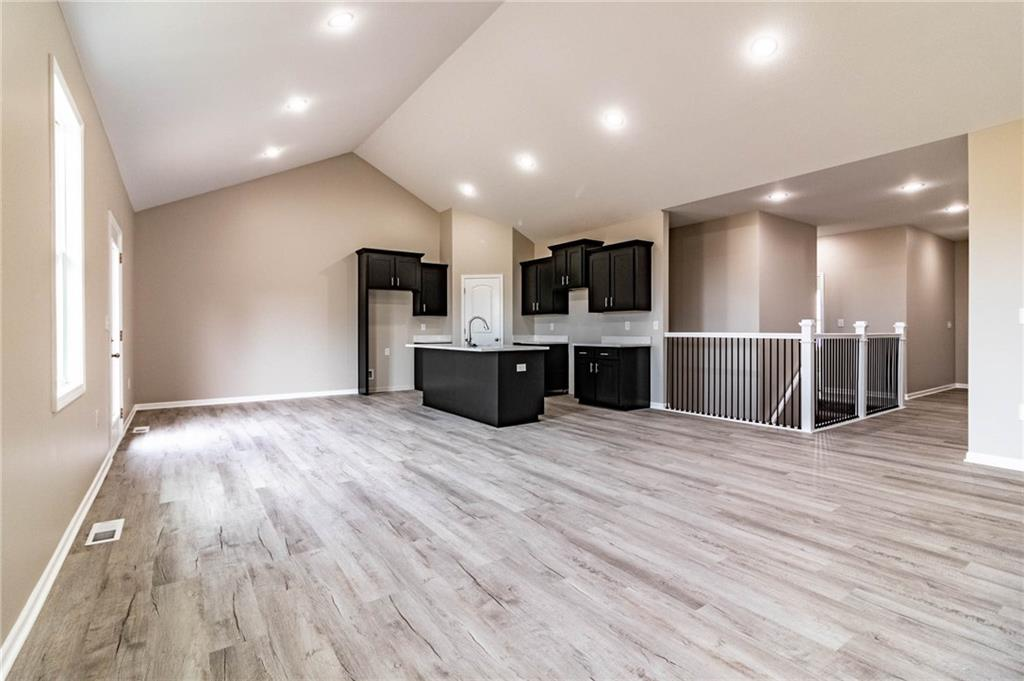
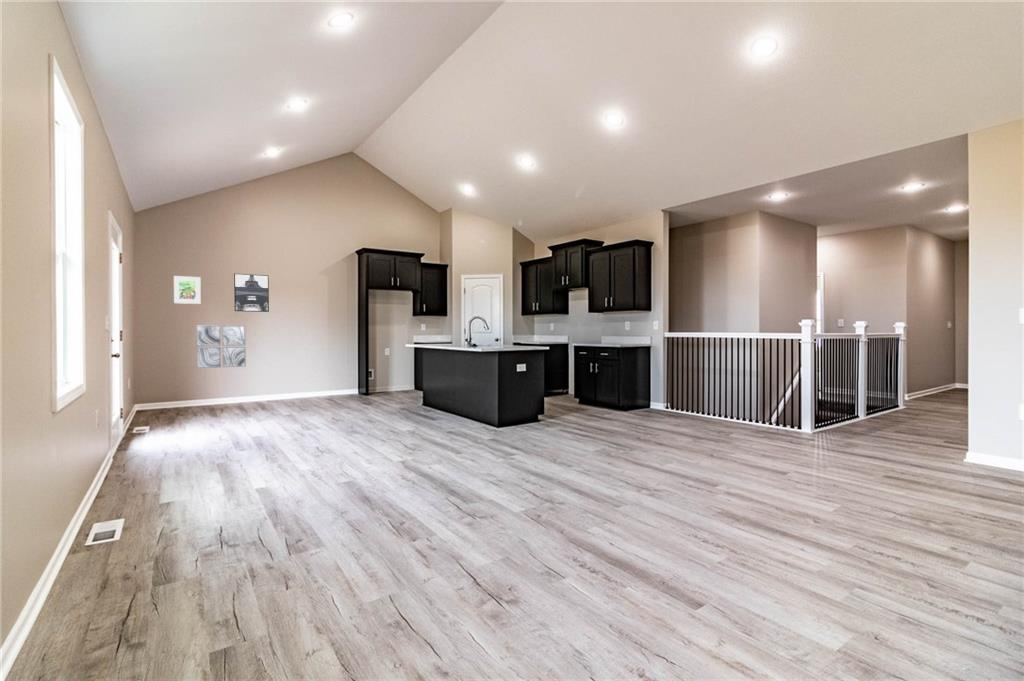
+ wall art [195,324,247,369]
+ wall art [233,273,270,313]
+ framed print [173,275,202,305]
